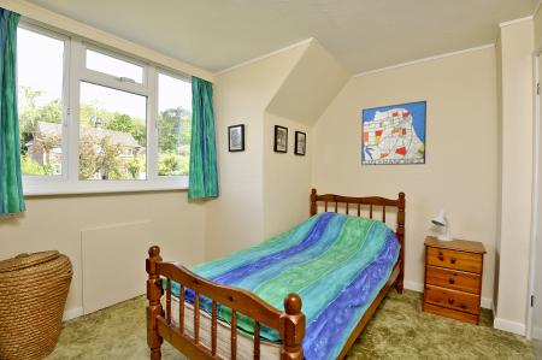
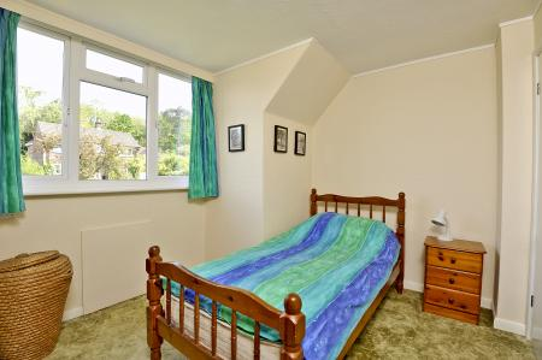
- wall art [360,100,428,166]
